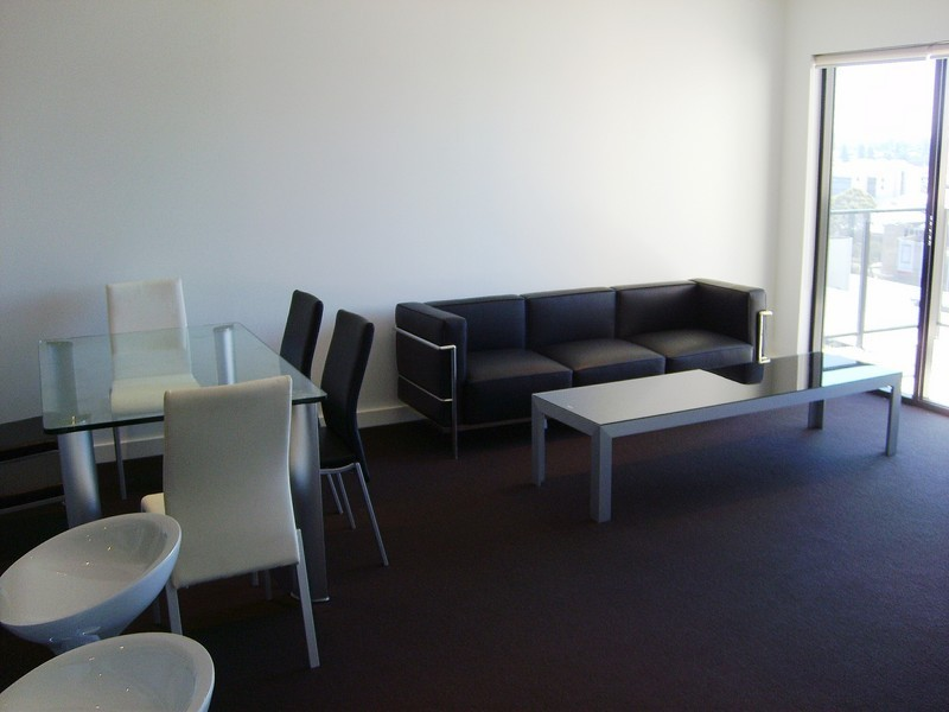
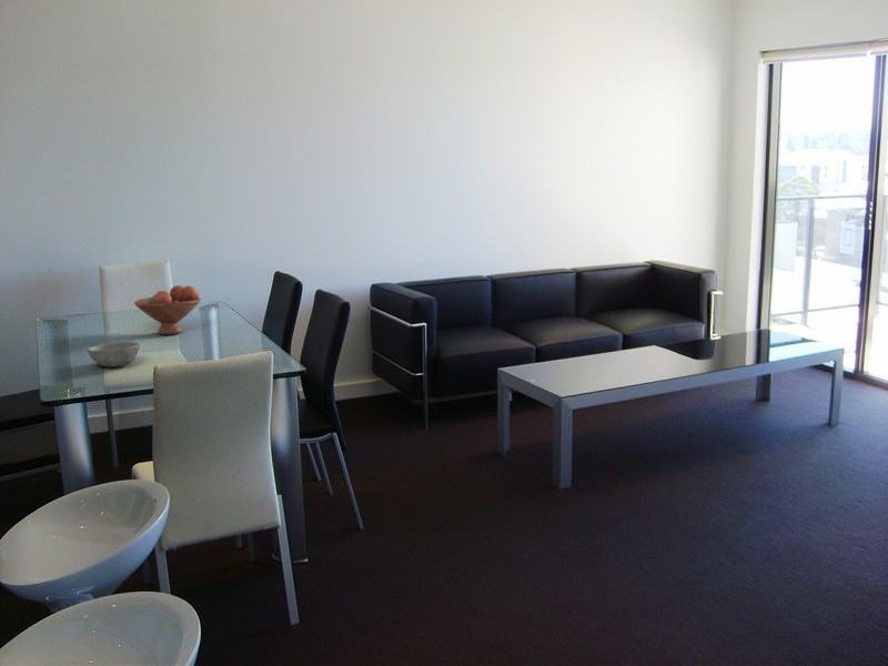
+ fruit bowl [133,284,202,335]
+ bowl [87,341,141,369]
